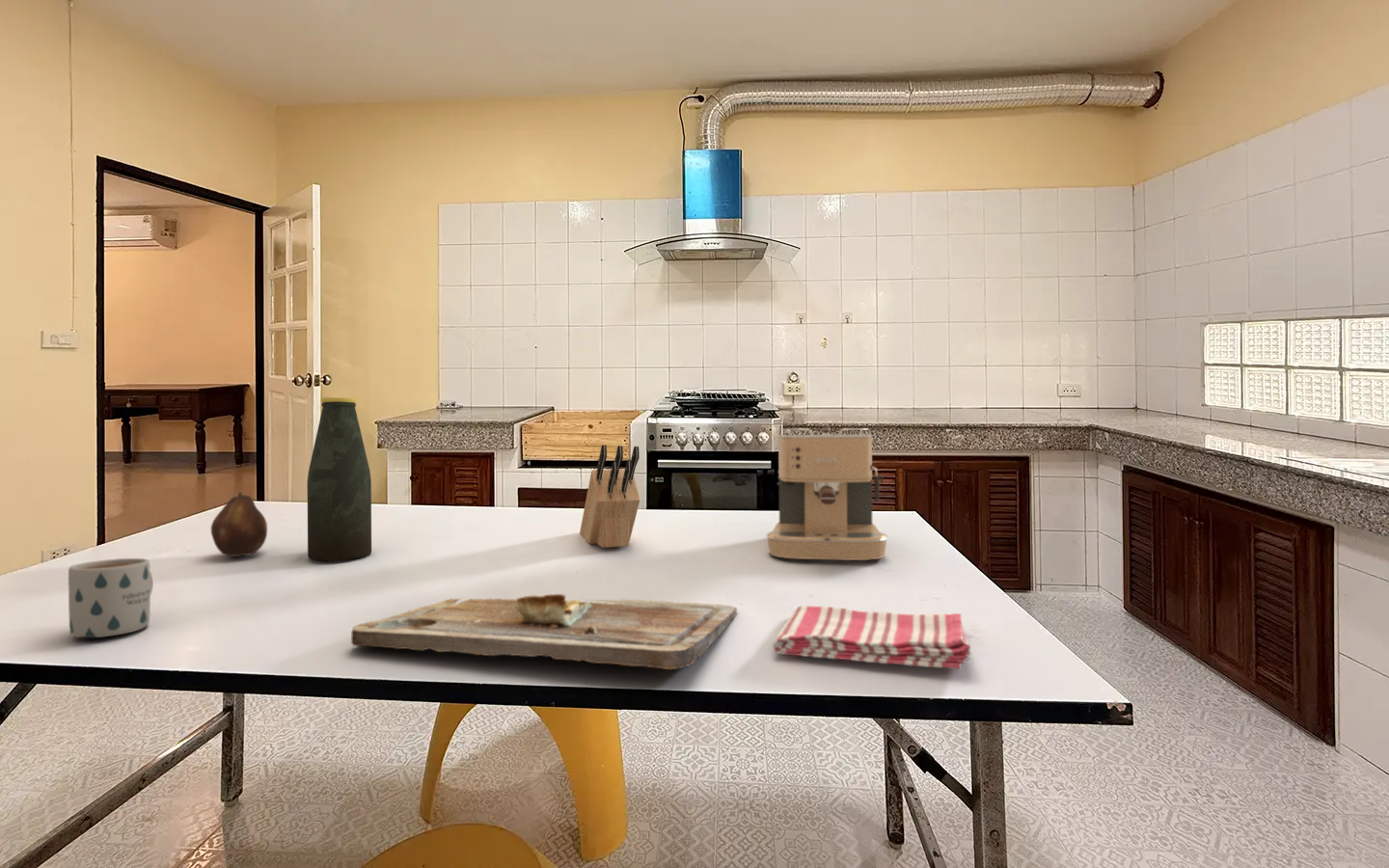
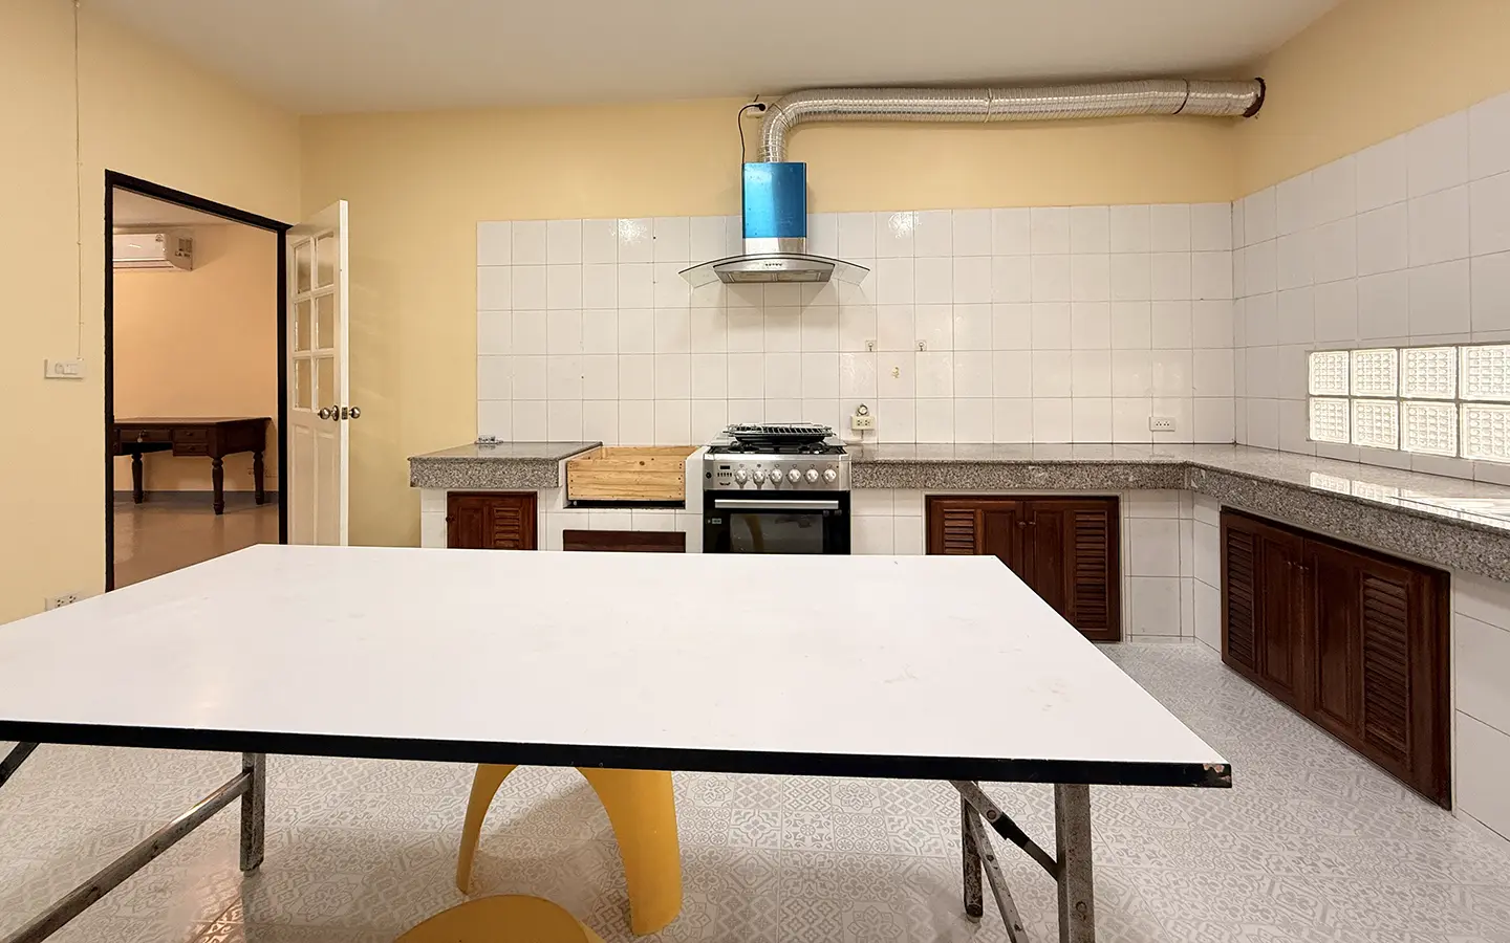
- knife block [579,444,640,549]
- cutting board [350,593,738,670]
- dish towel [772,605,972,669]
- coffee maker [766,424,888,561]
- fruit [210,491,268,557]
- bottle [307,396,372,561]
- mug [68,557,154,638]
